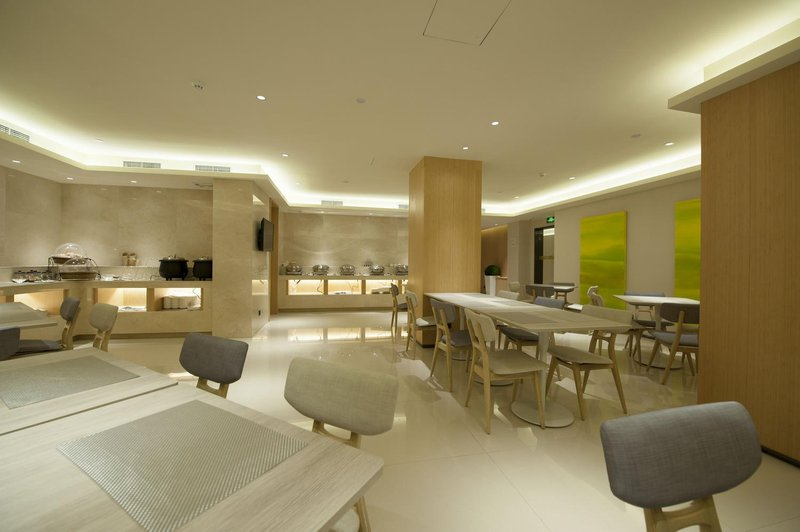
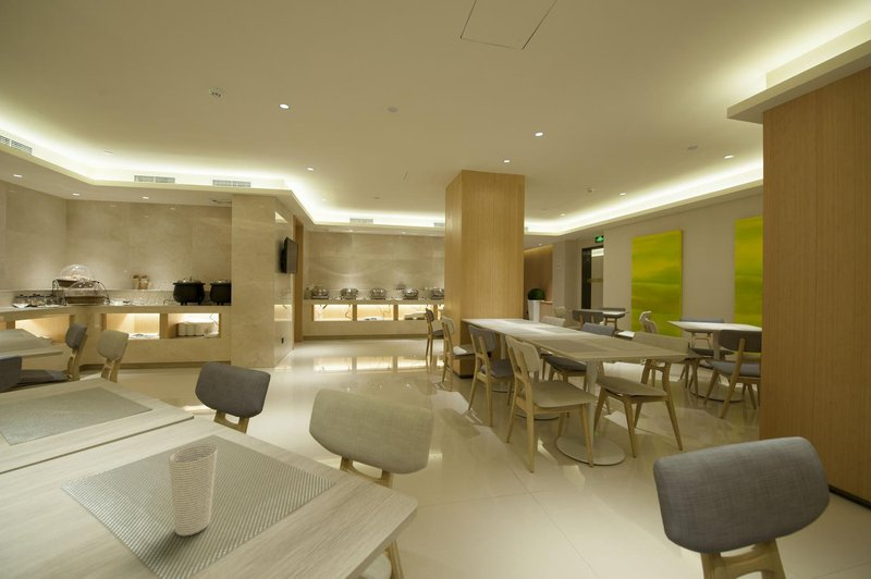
+ cup [168,443,219,537]
